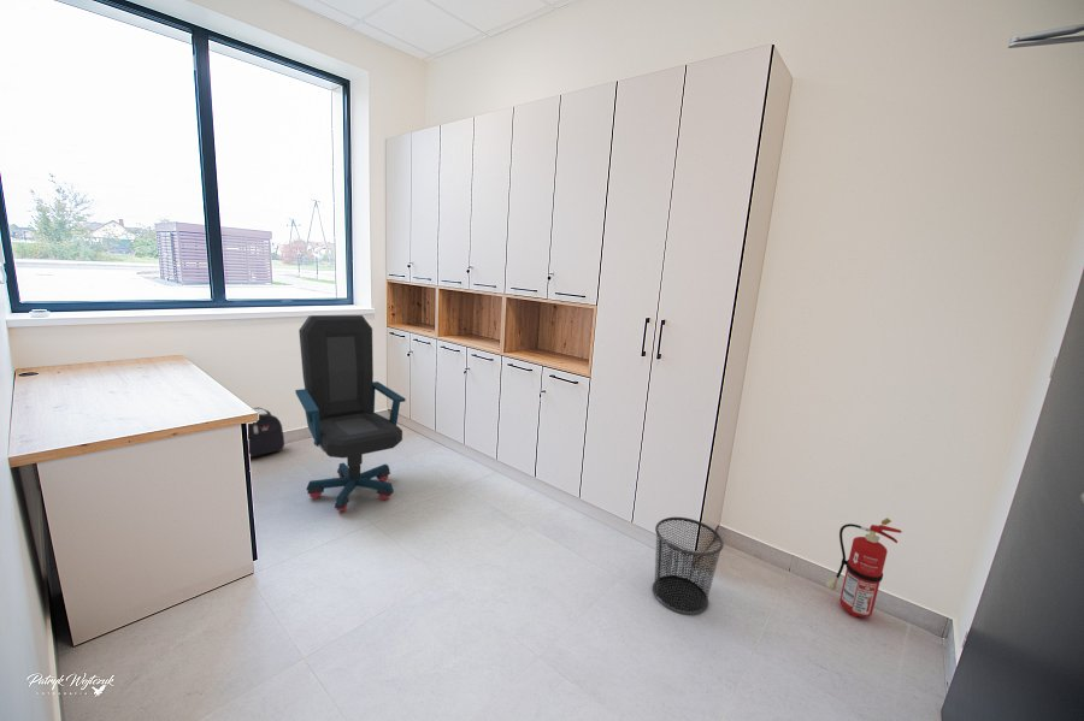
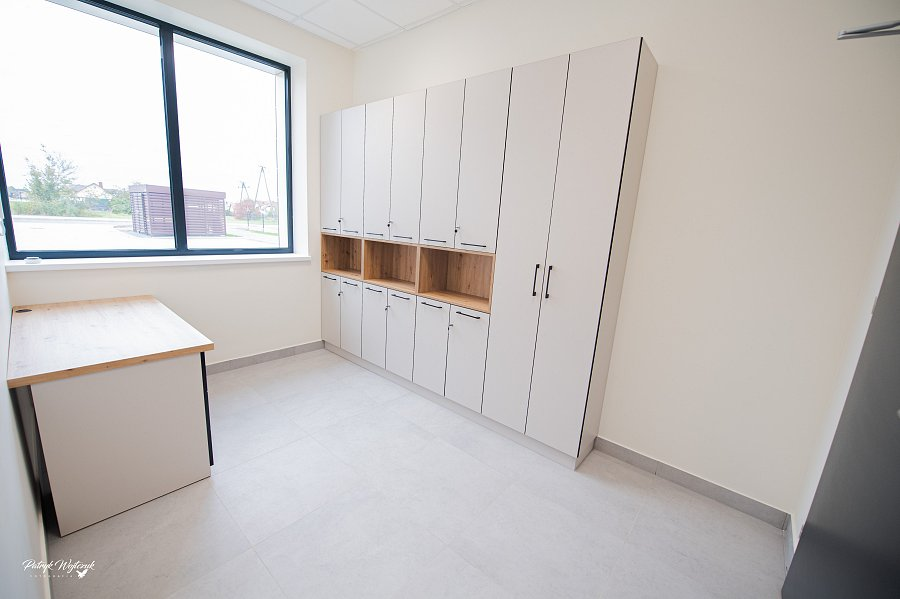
- chair [294,314,407,512]
- waste bin [652,516,725,615]
- backpack [247,407,285,459]
- fire extinguisher [825,516,903,619]
